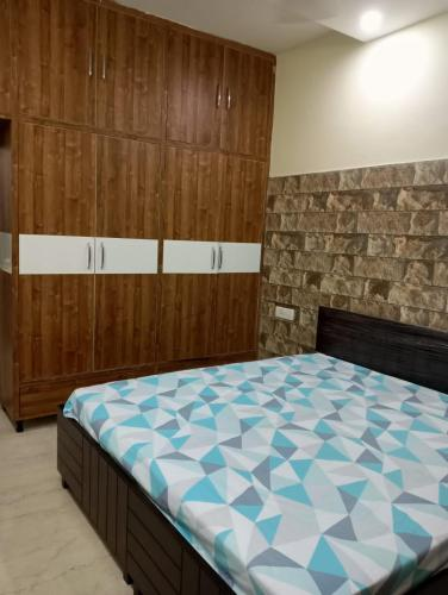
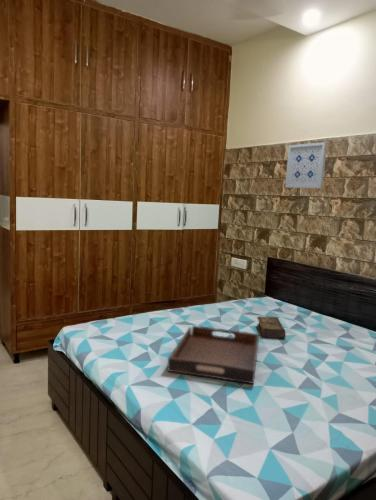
+ book [256,316,287,339]
+ wall art [284,141,328,189]
+ serving tray [167,325,260,385]
